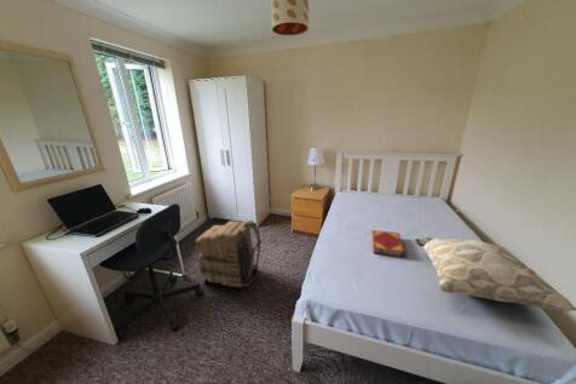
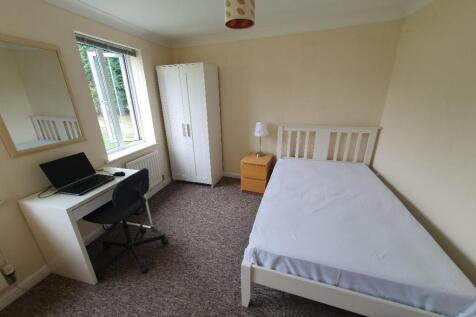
- decorative pillow [414,237,576,313]
- hardback book [370,229,407,258]
- backpack [195,219,263,288]
